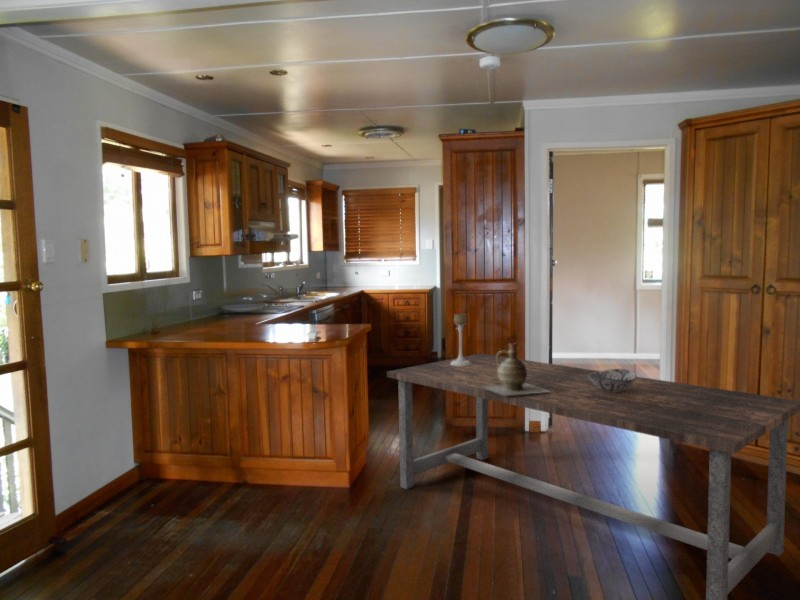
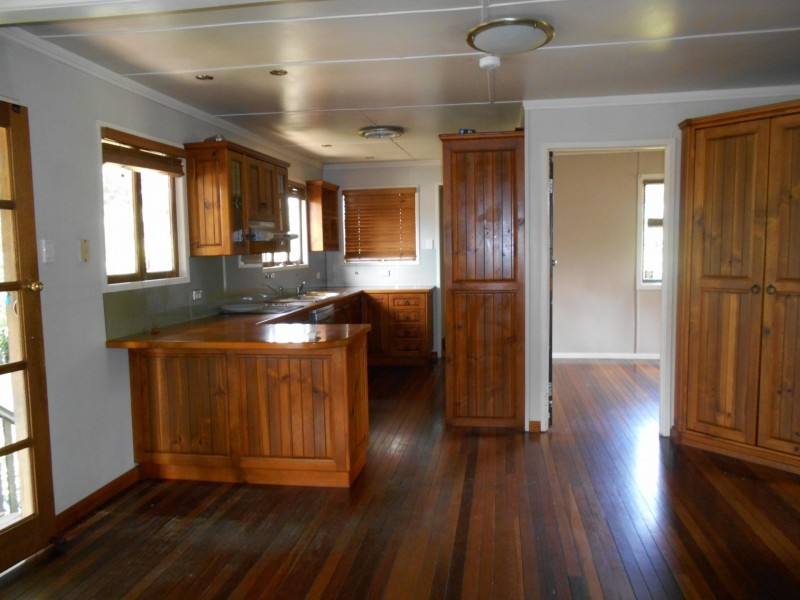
- candle holder [450,312,471,366]
- dining table [386,352,800,600]
- decorative bowl [587,368,637,392]
- ceramic jug [483,342,551,396]
